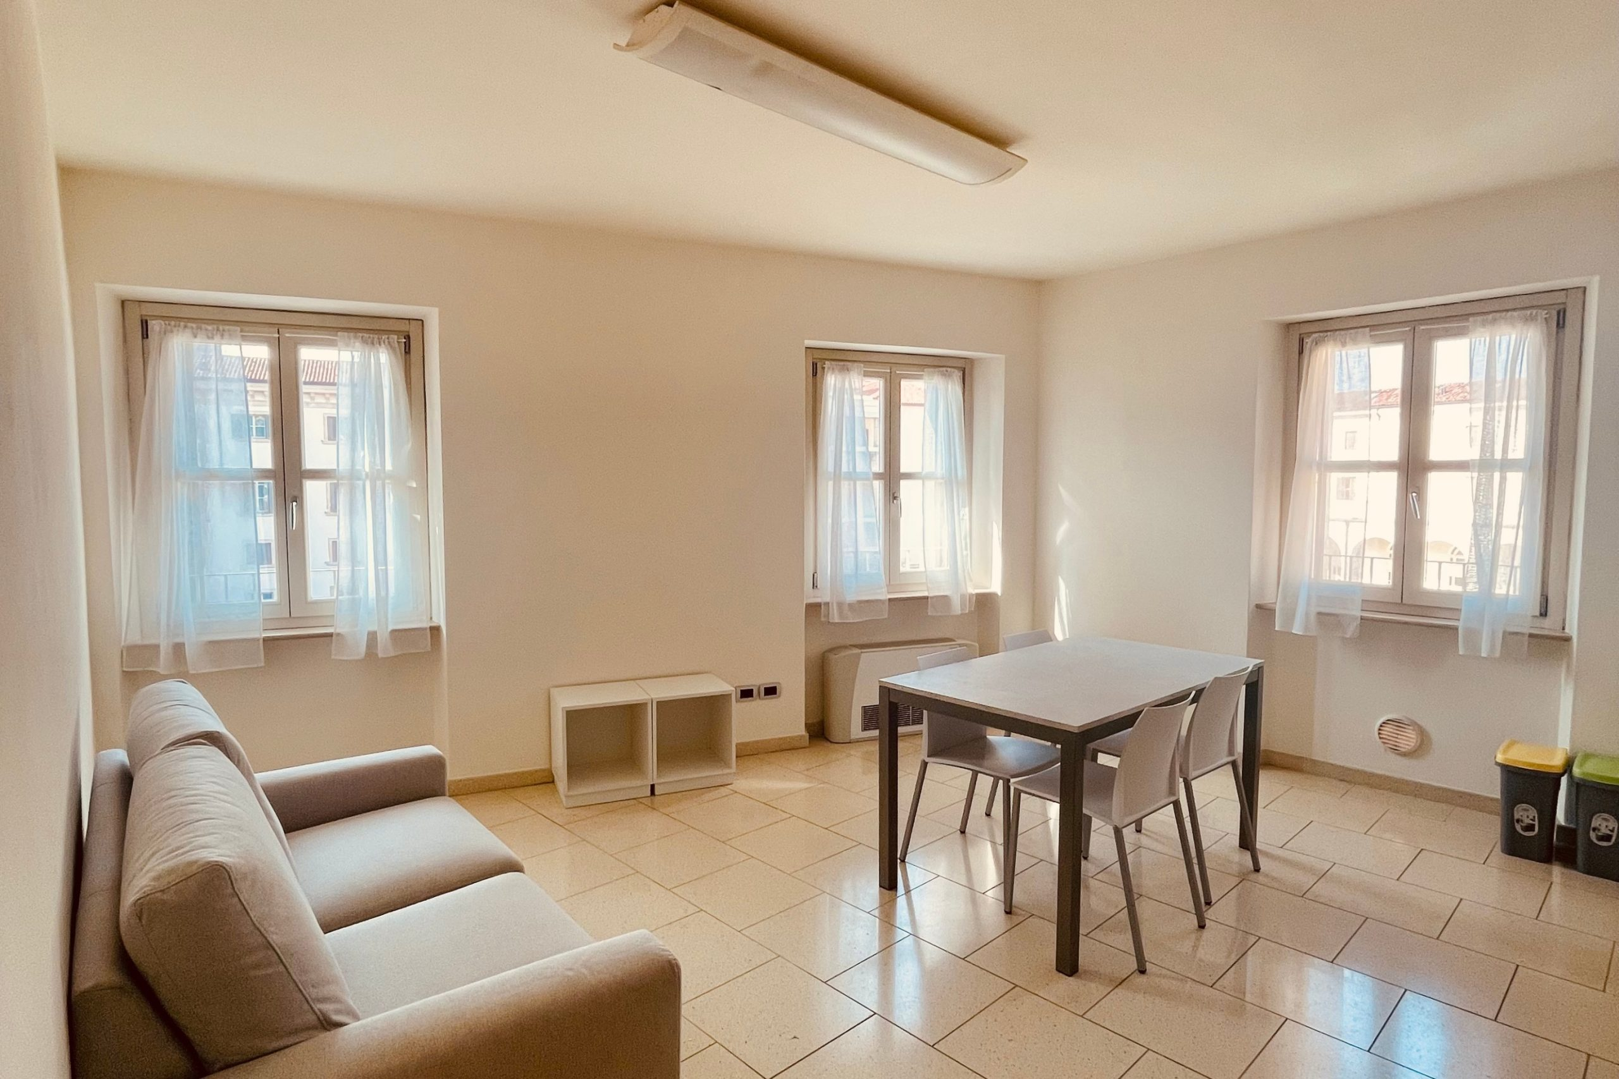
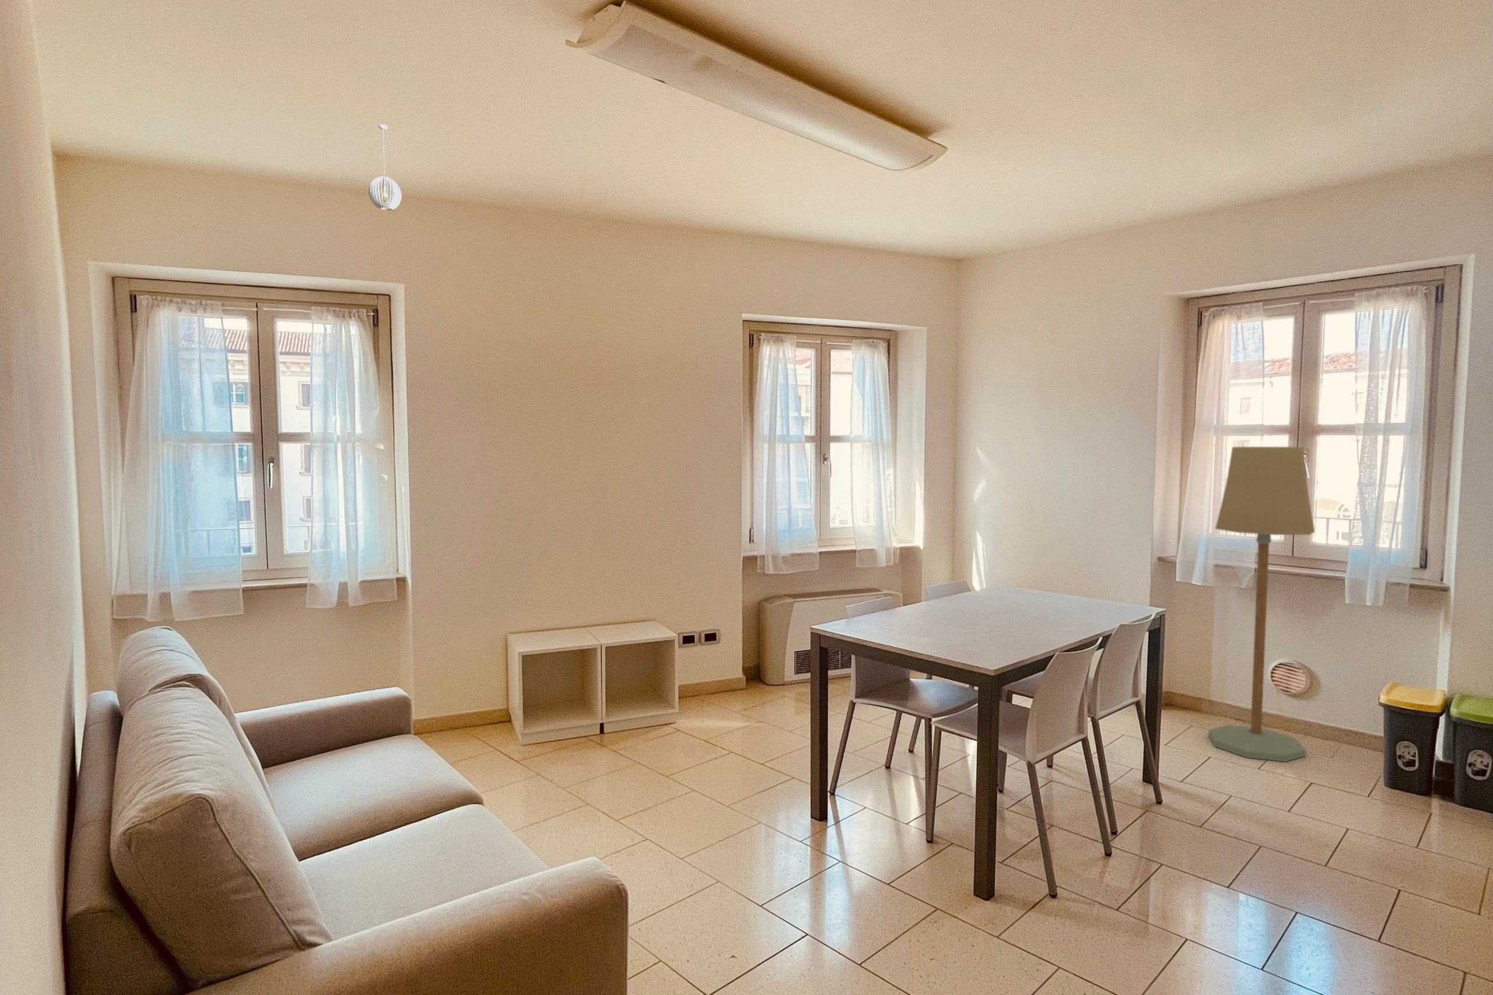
+ pendant light [368,123,402,211]
+ floor lamp [1208,446,1315,763]
